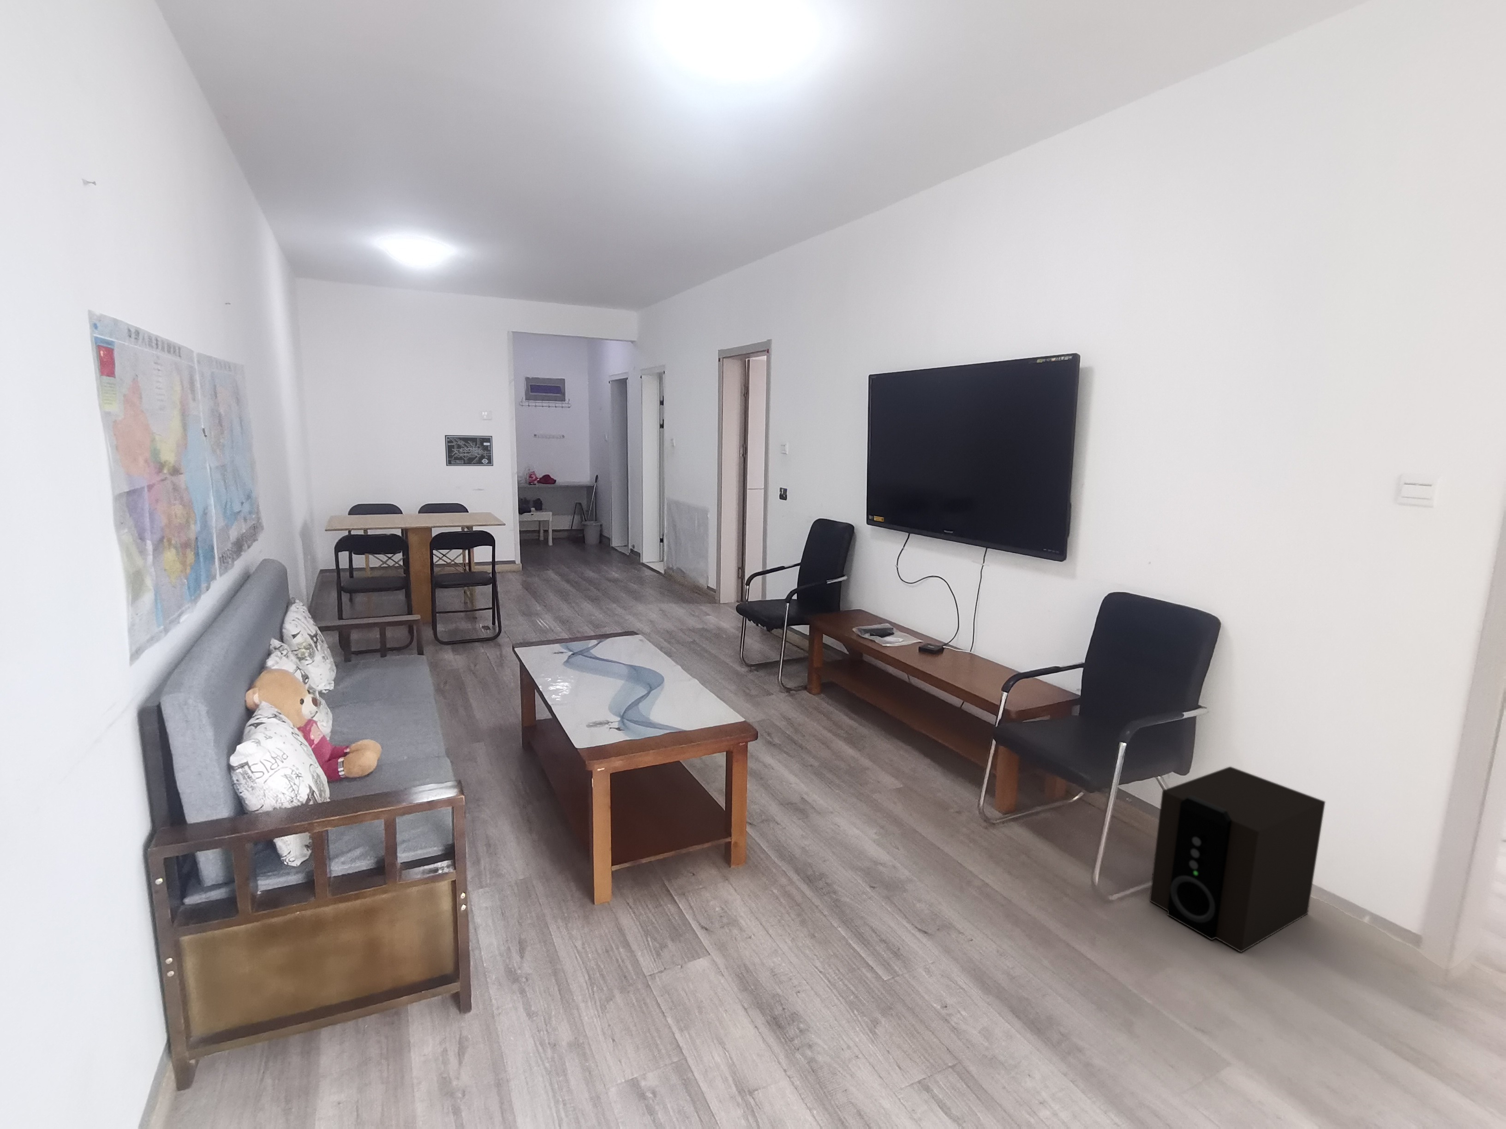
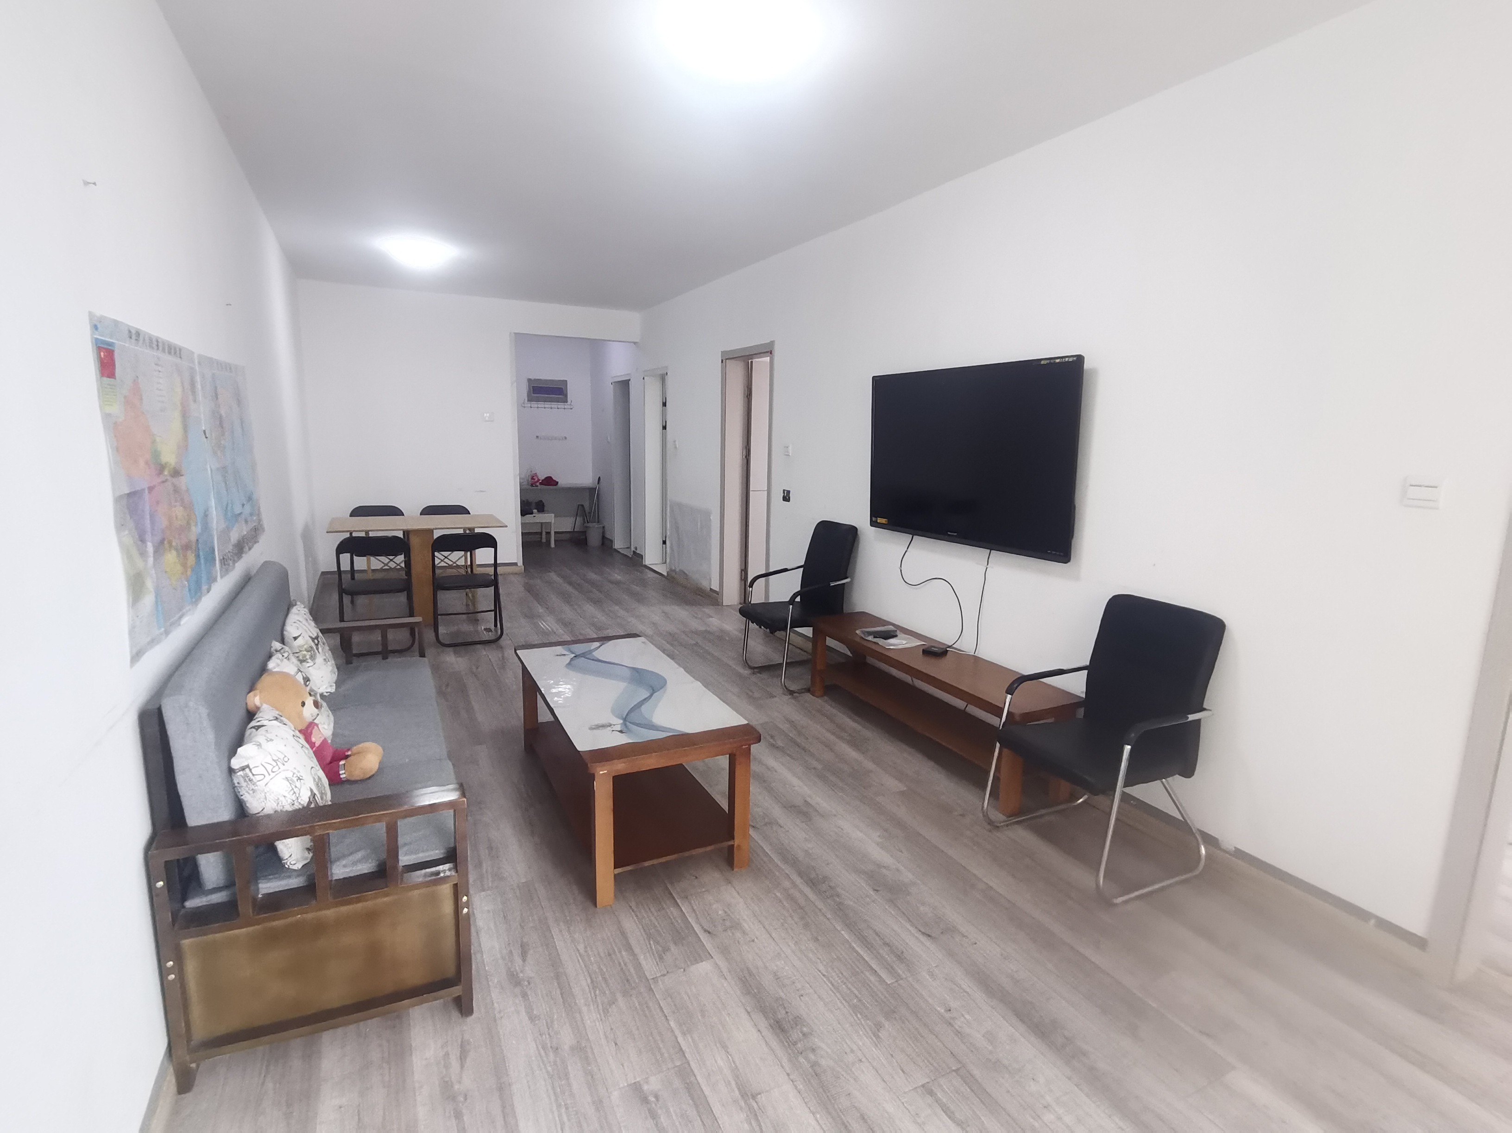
- speaker [1149,766,1326,952]
- wall art [445,434,493,466]
